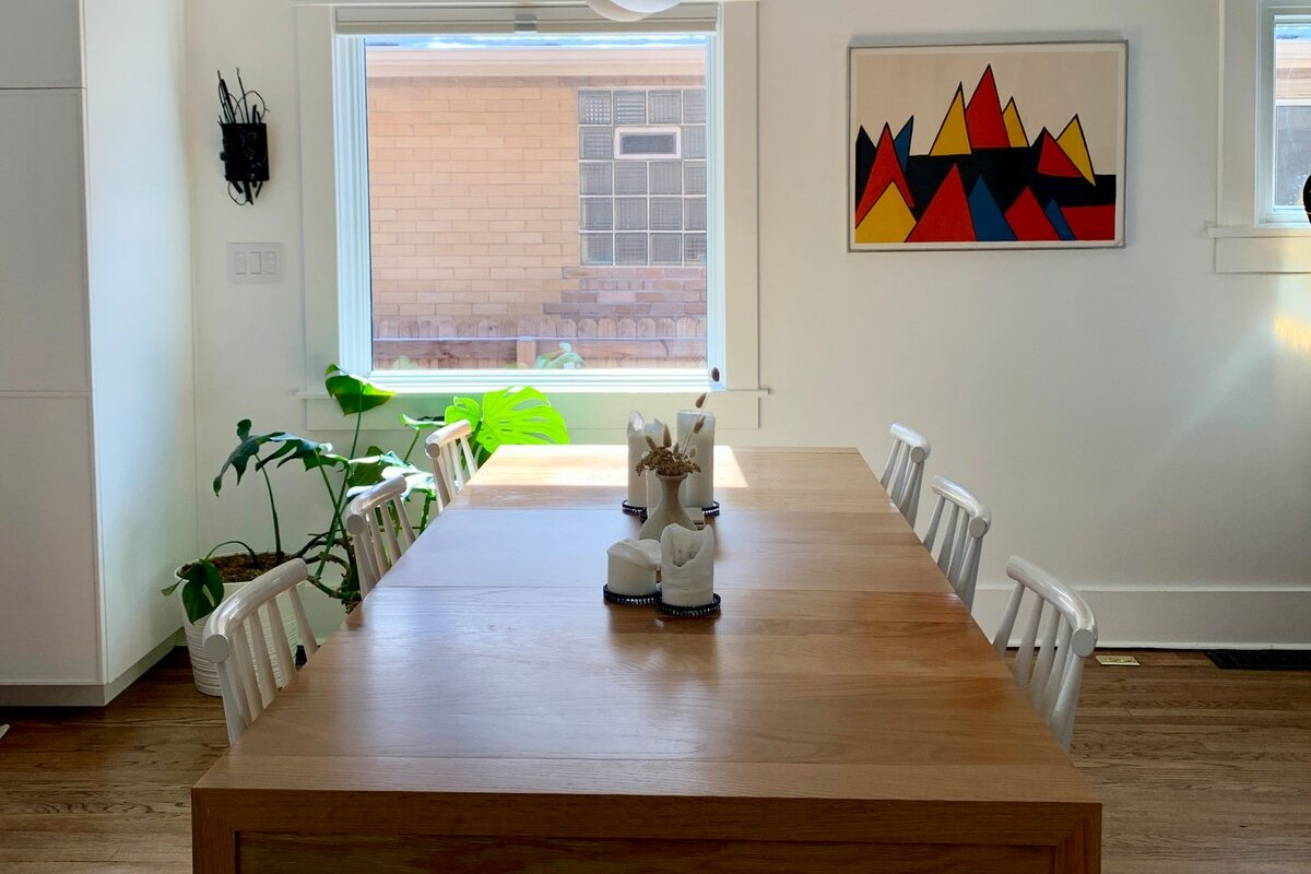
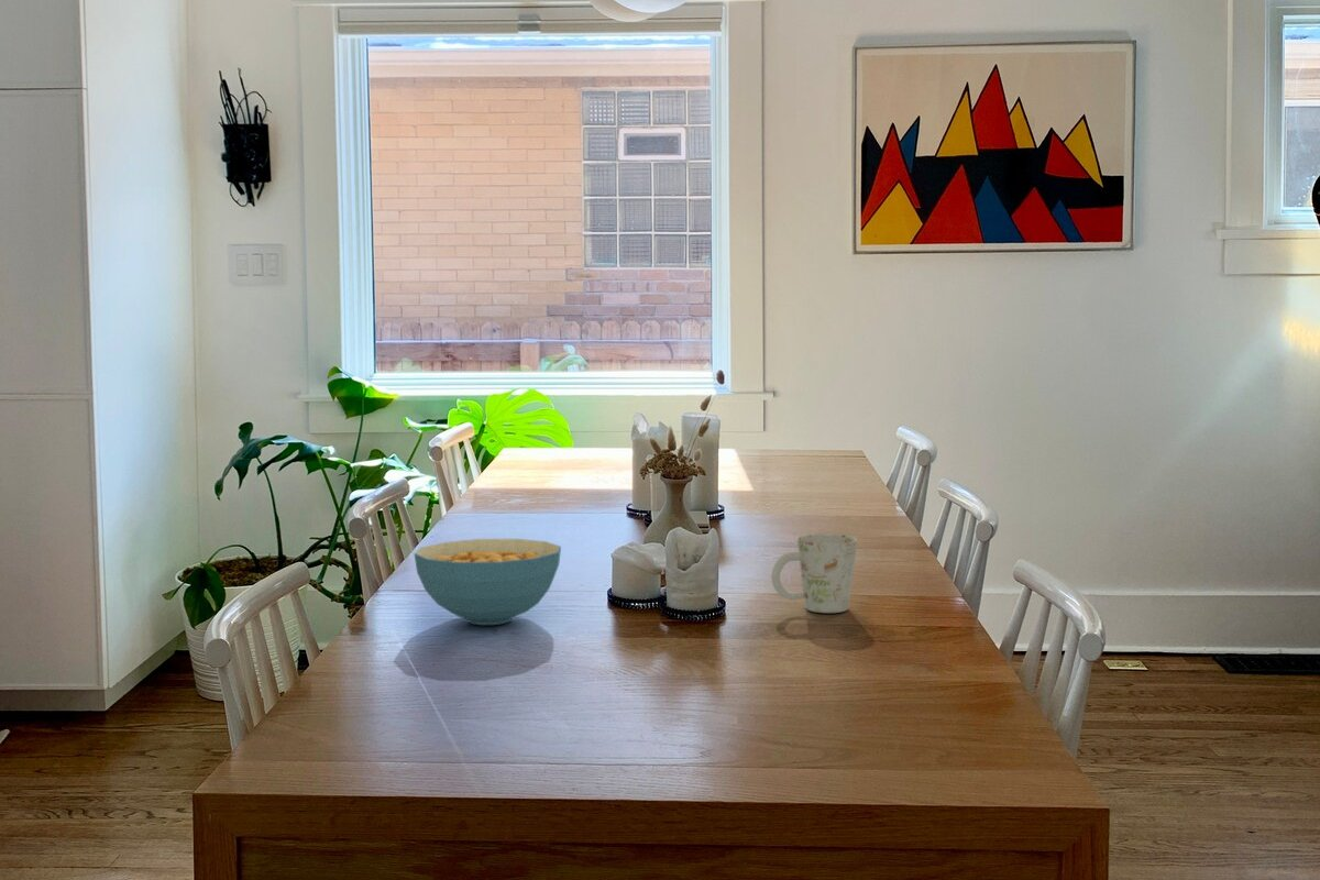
+ cereal bowl [413,538,562,626]
+ mug [770,534,858,614]
